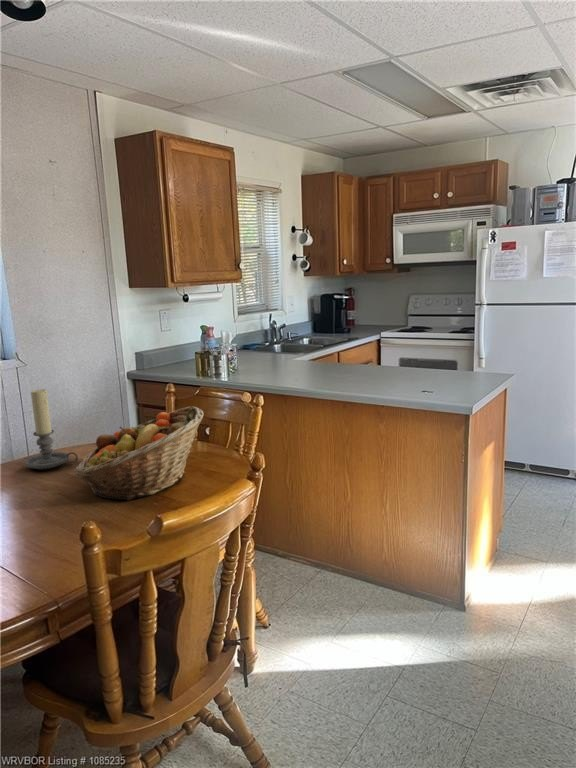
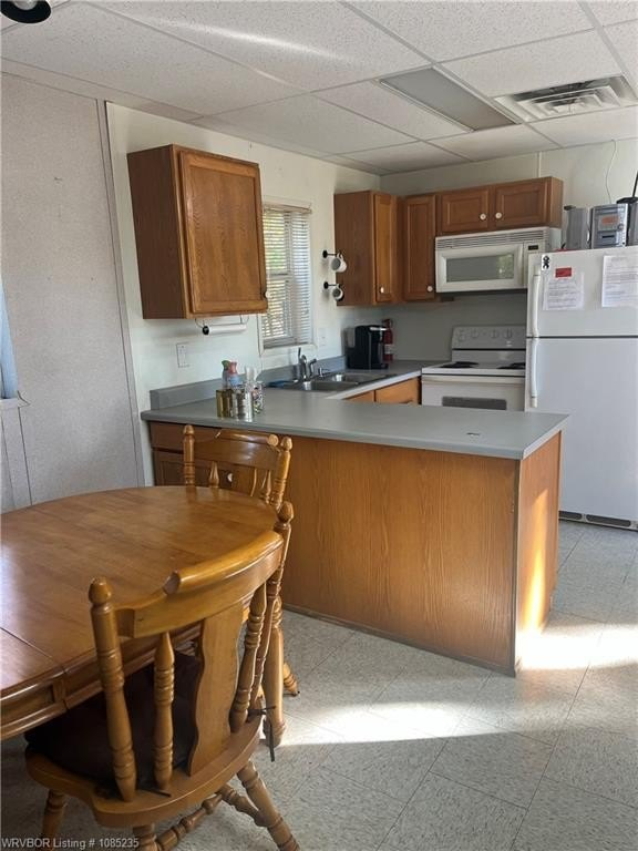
- fruit basket [74,405,204,502]
- candle holder [23,388,79,471]
